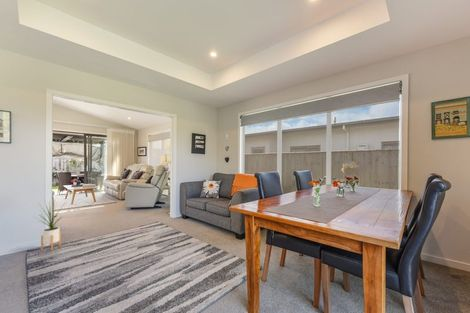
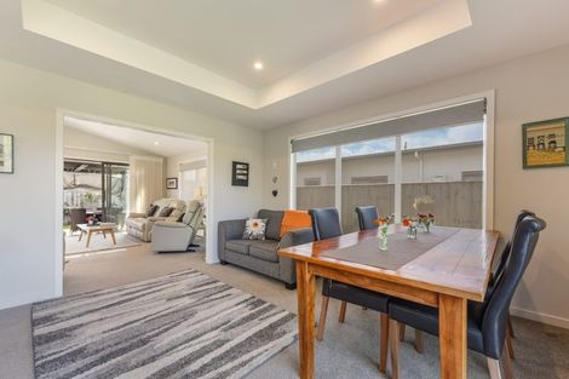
- house plant [34,198,68,252]
